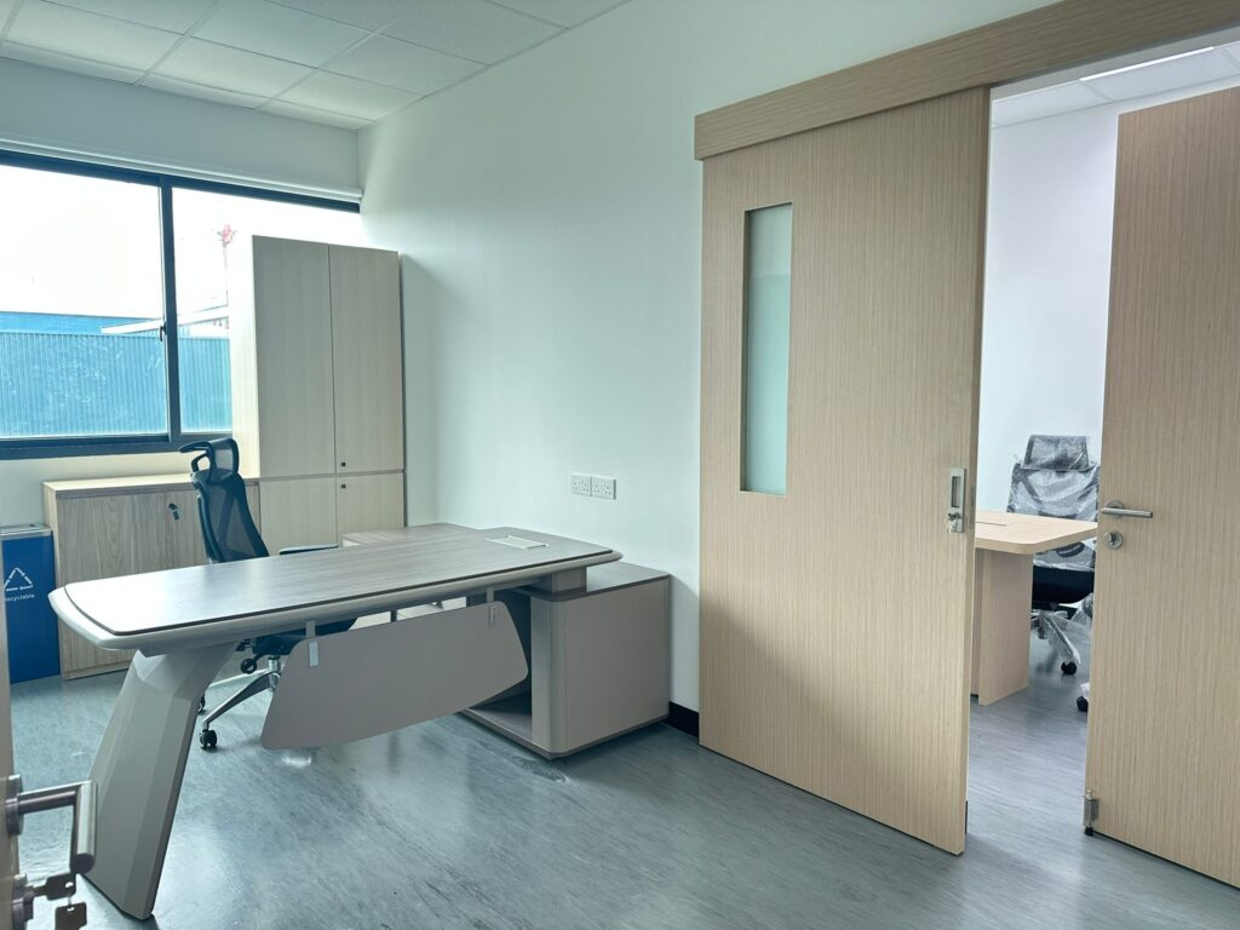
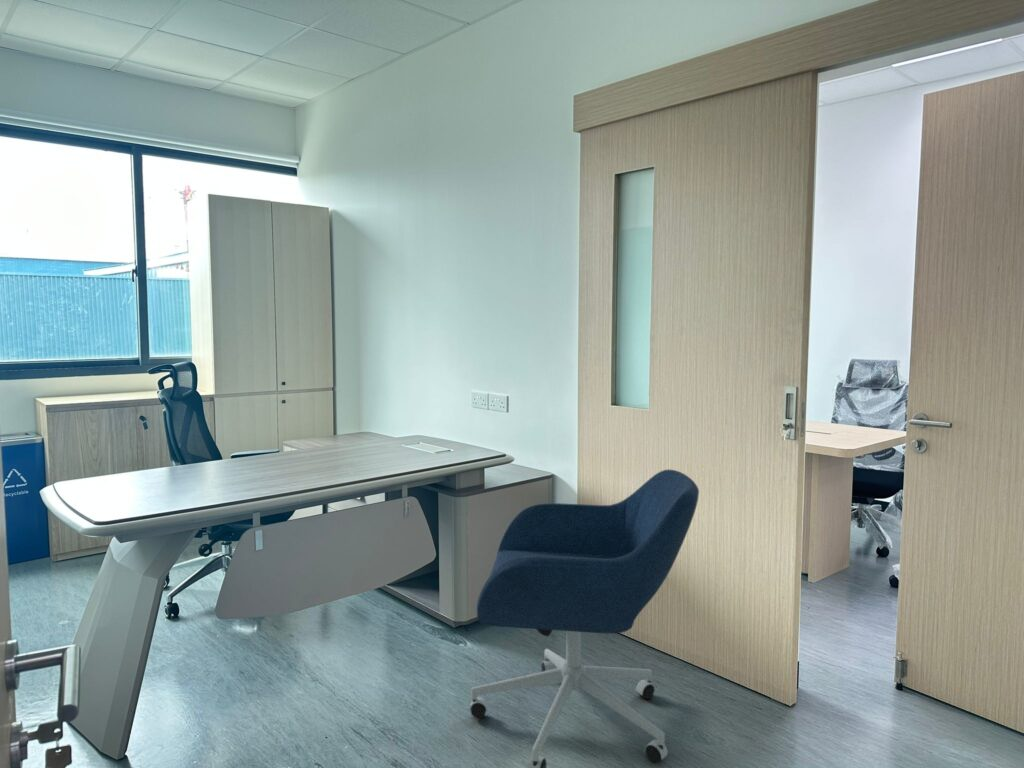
+ office chair [468,469,700,768]
